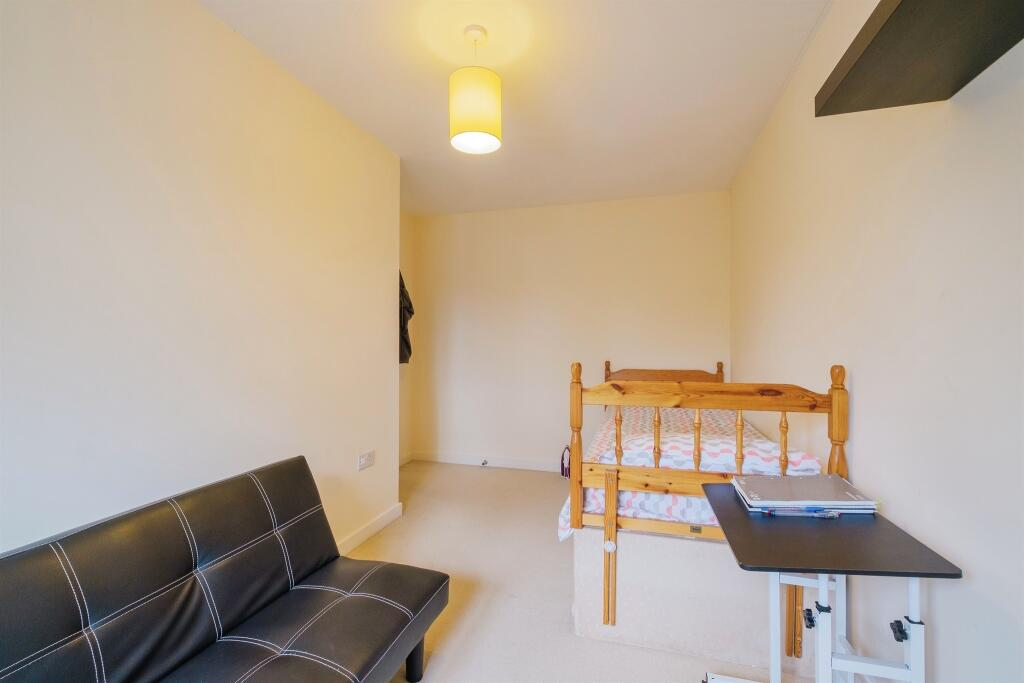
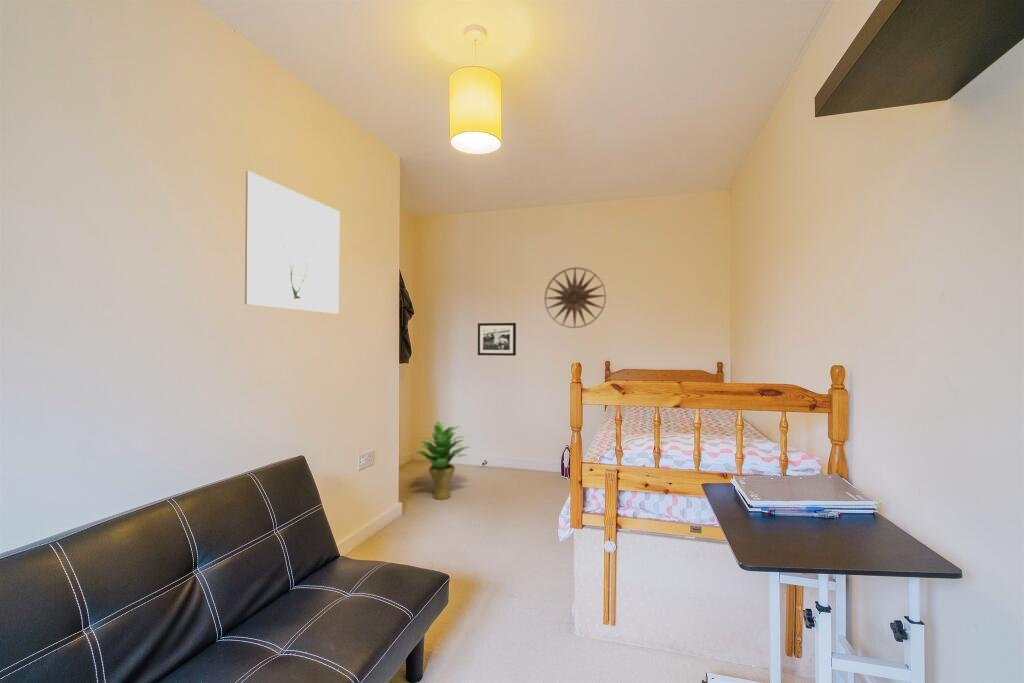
+ picture frame [477,322,517,357]
+ potted plant [414,420,471,501]
+ wall art [544,267,607,329]
+ wall art [244,170,340,315]
